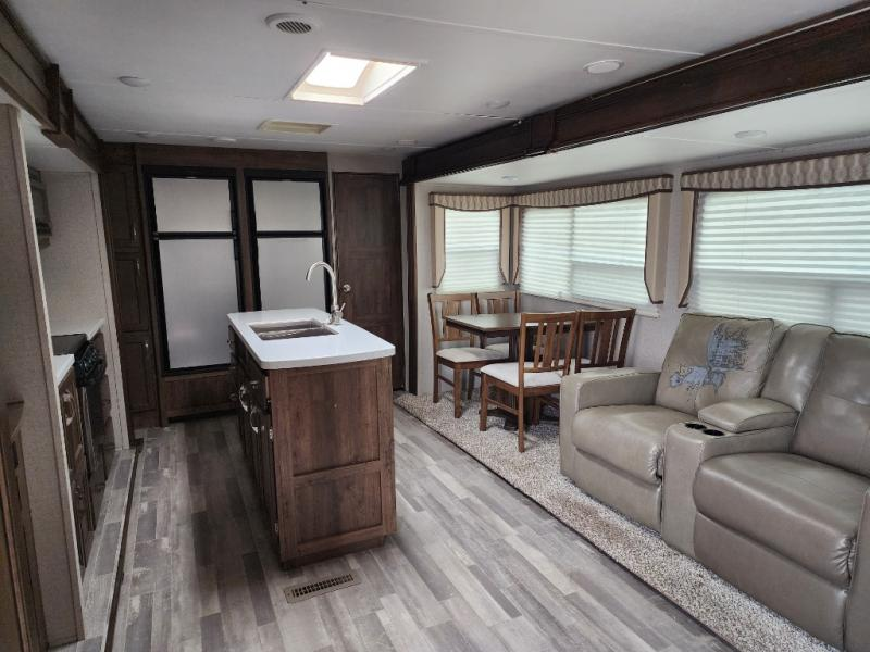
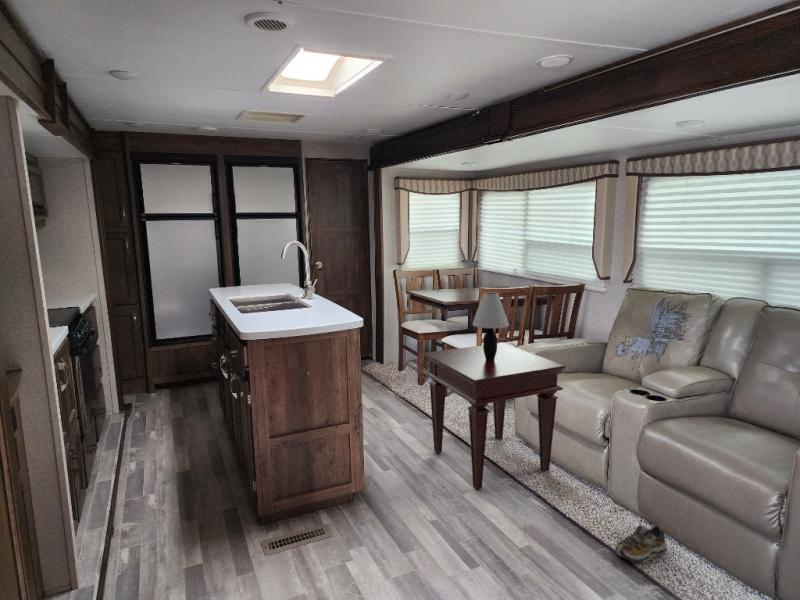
+ shoe [614,524,668,563]
+ side table [423,342,566,491]
+ table lamp [472,291,510,361]
